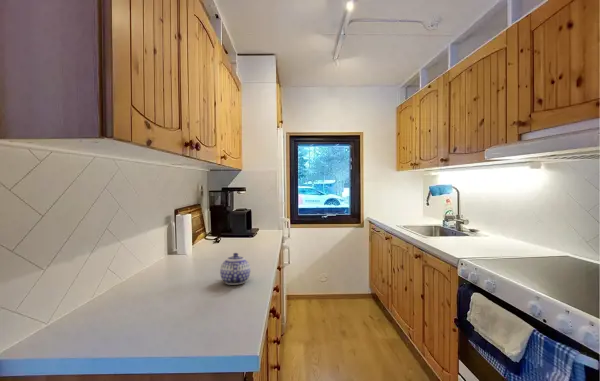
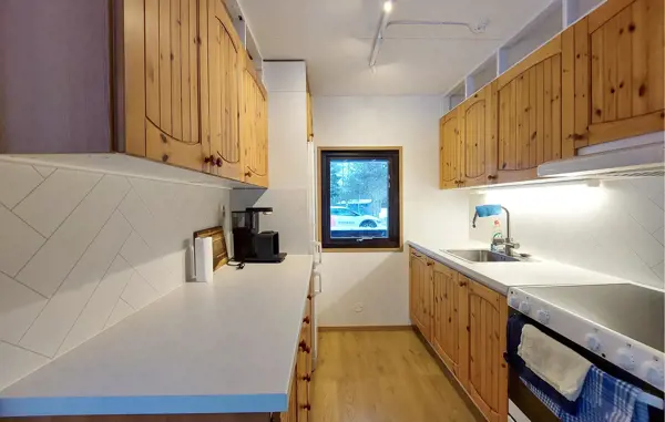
- teapot [219,252,251,286]
